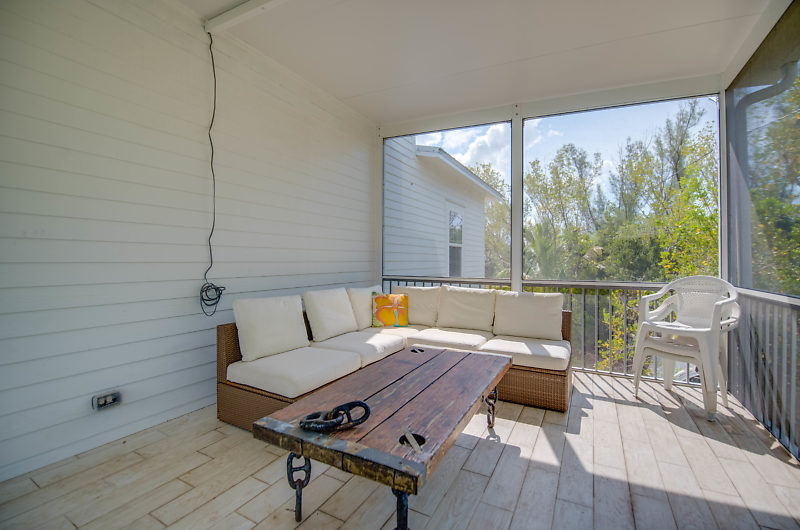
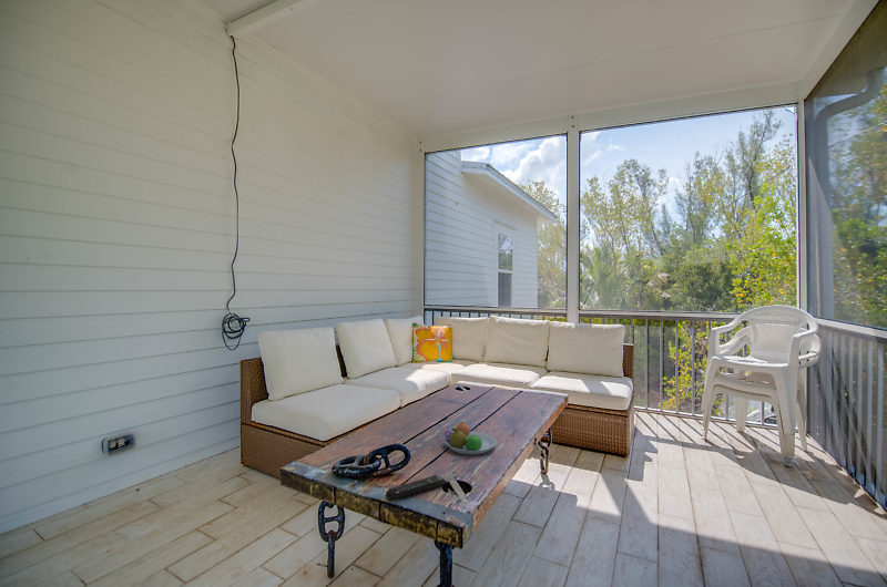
+ remote control [385,474,448,503]
+ fruit bowl [442,421,498,455]
